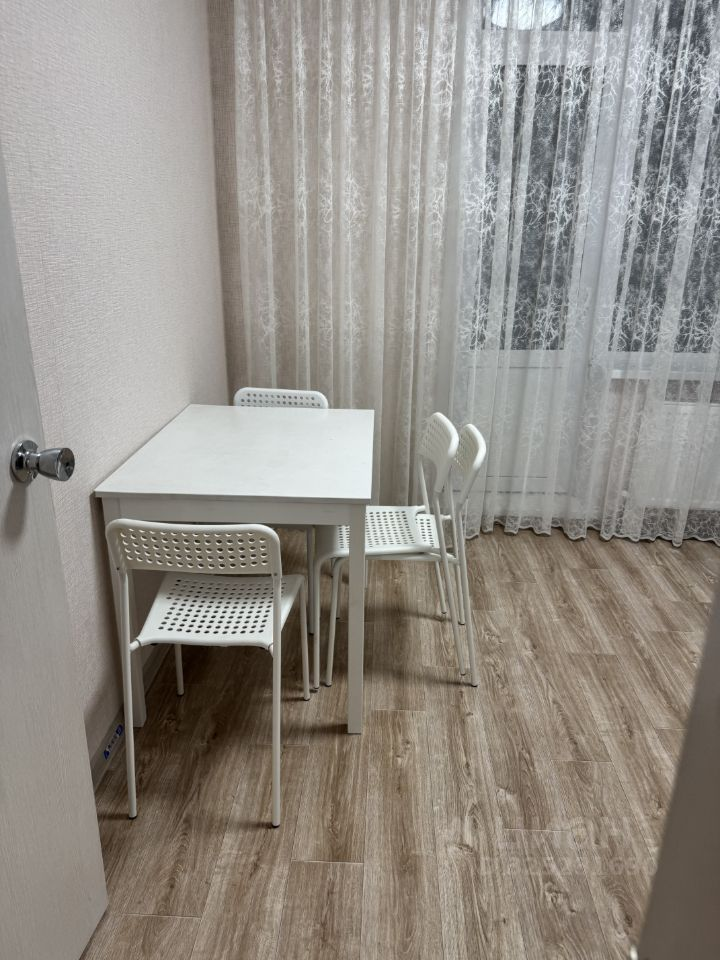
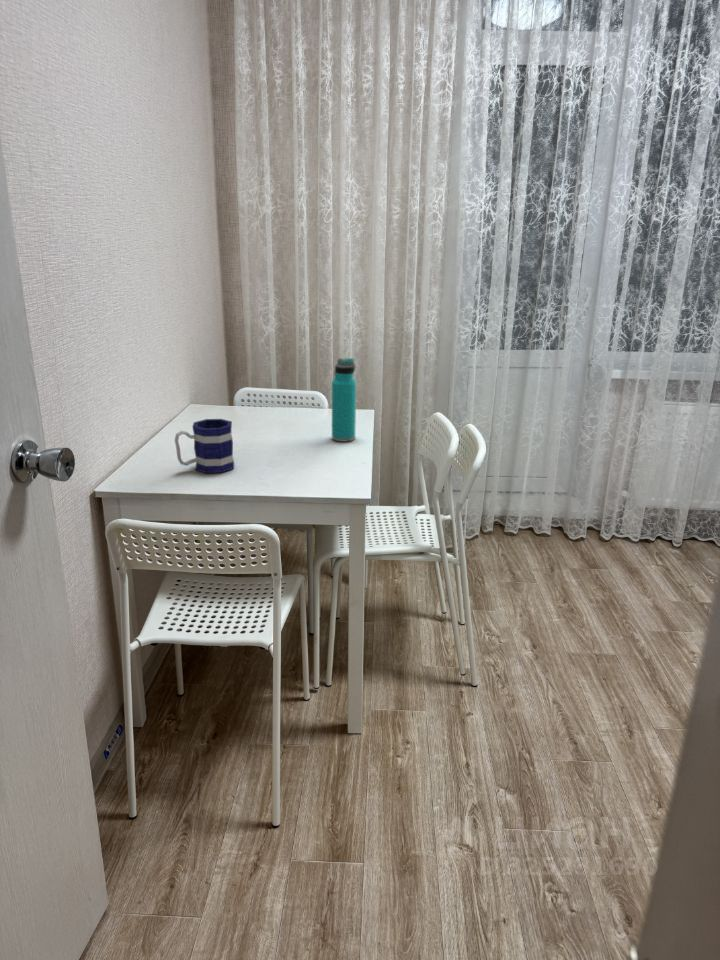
+ mug [174,418,235,474]
+ water bottle [331,357,357,443]
